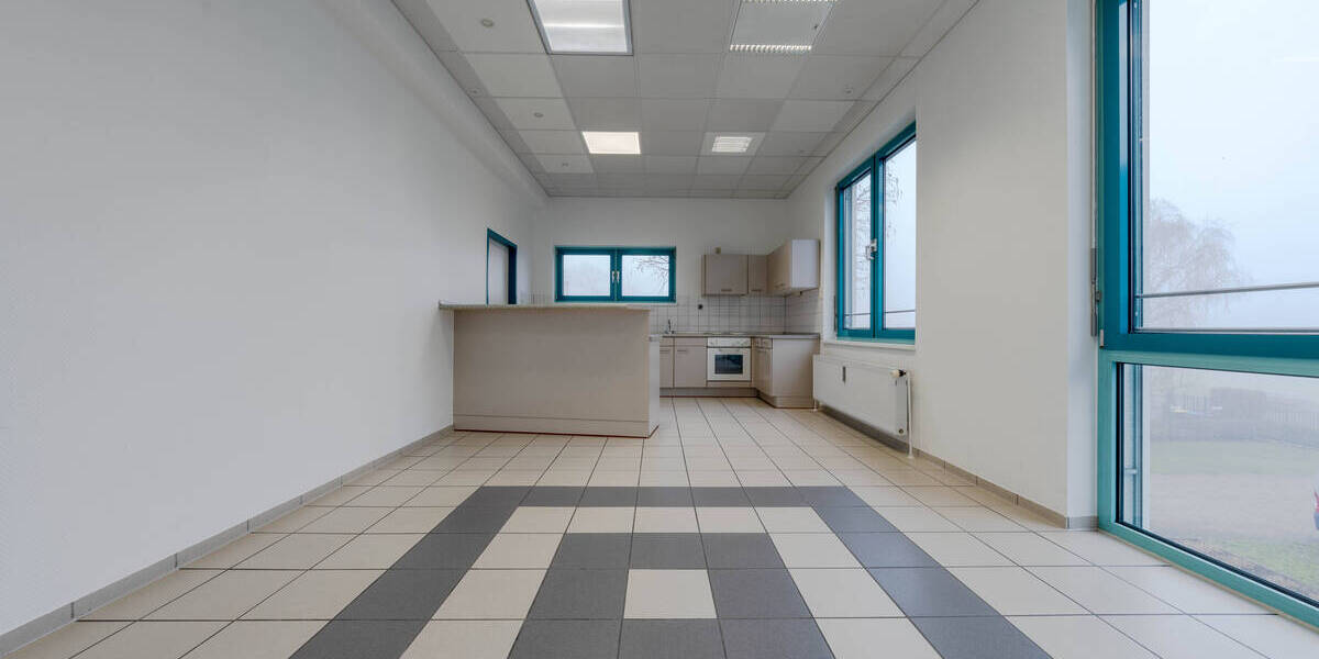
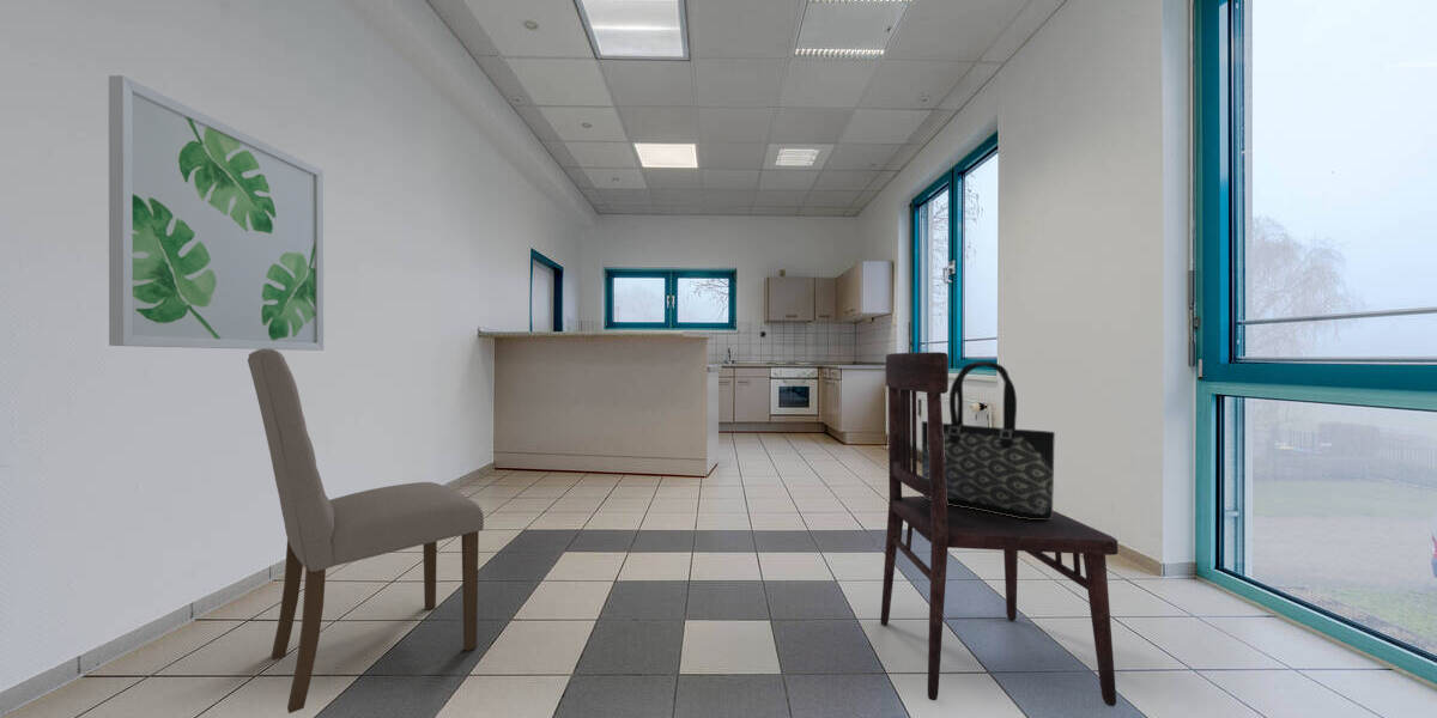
+ tote bag [921,360,1056,519]
+ wall art [108,74,325,352]
+ dining chair [880,351,1120,707]
+ dining chair [247,348,485,714]
